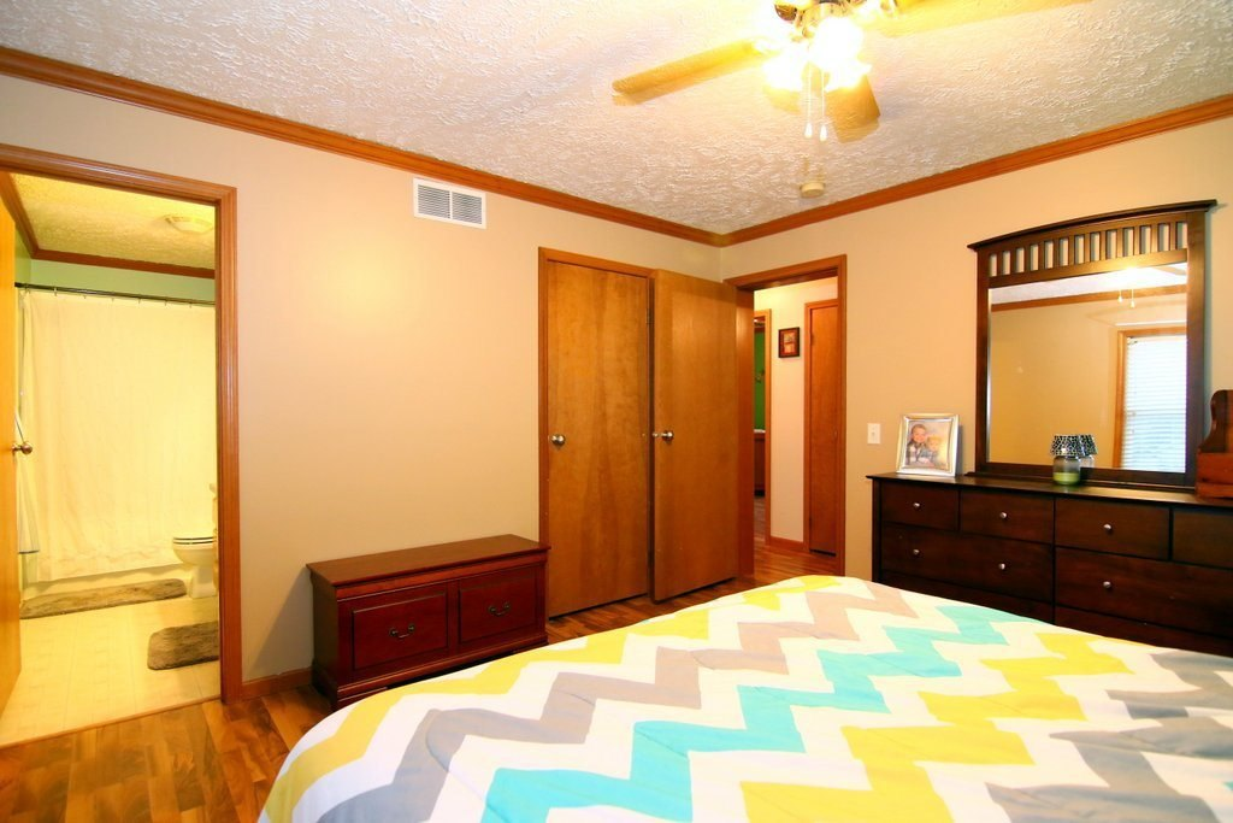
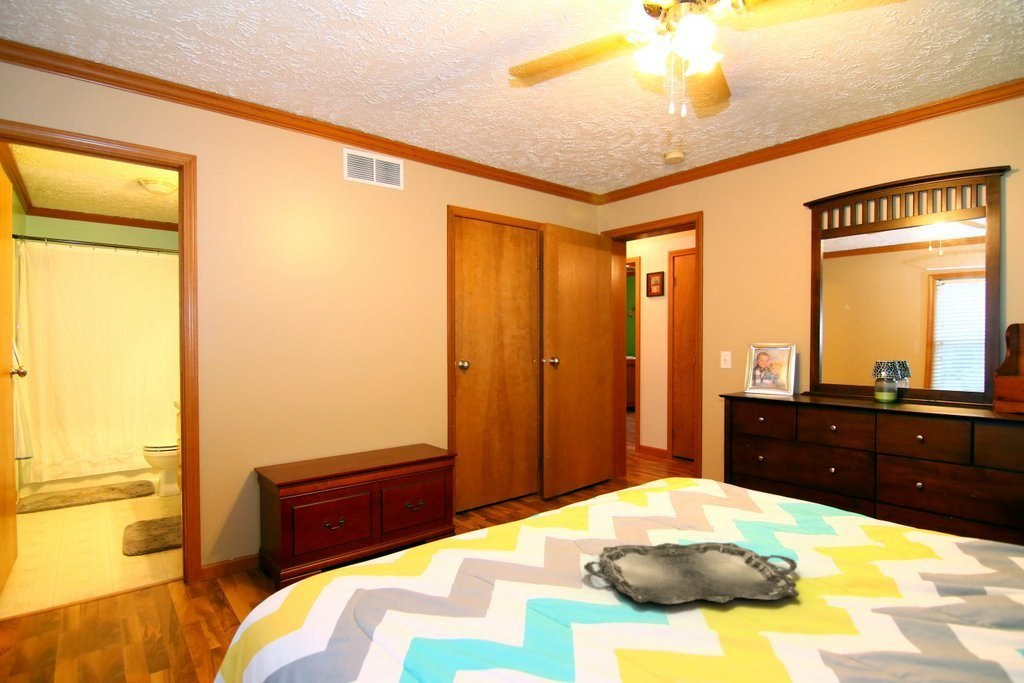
+ serving tray [583,541,800,605]
